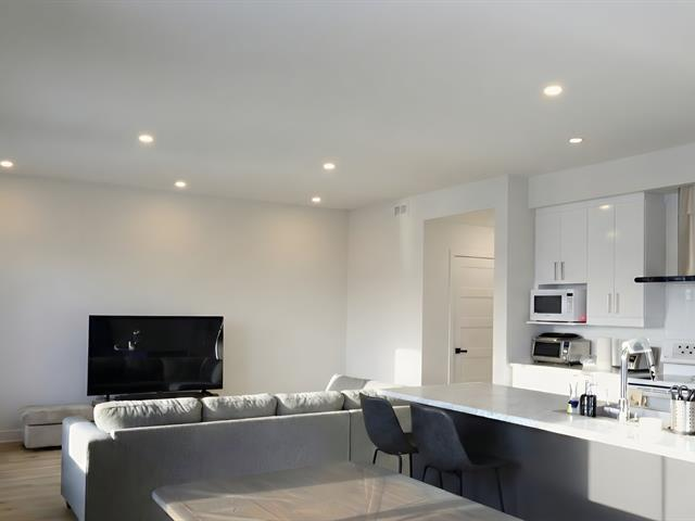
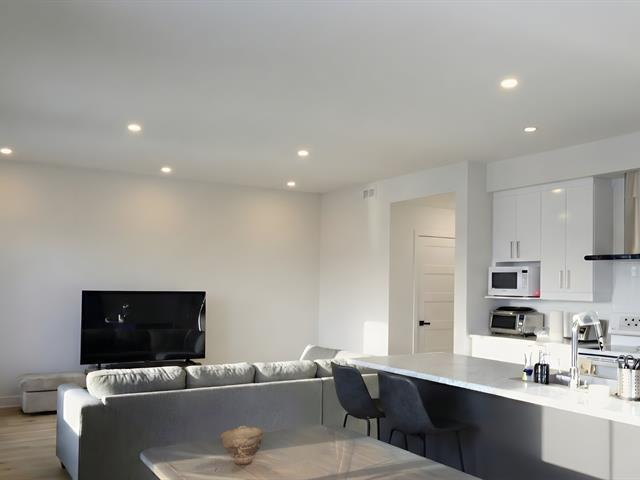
+ bowl [220,425,264,465]
